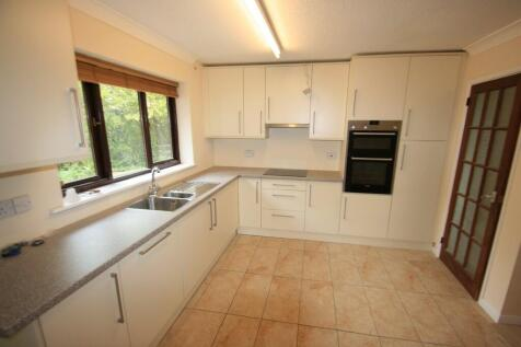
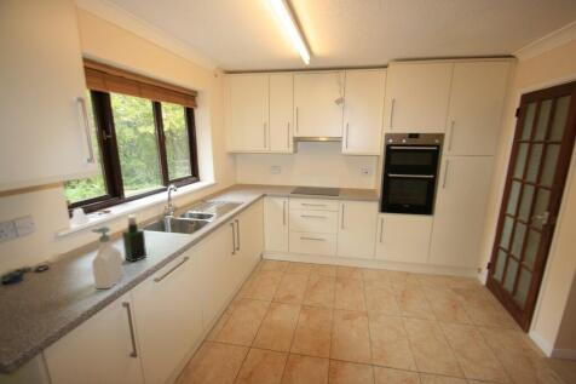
+ spray bottle [121,213,148,263]
+ soap bottle [90,225,125,290]
